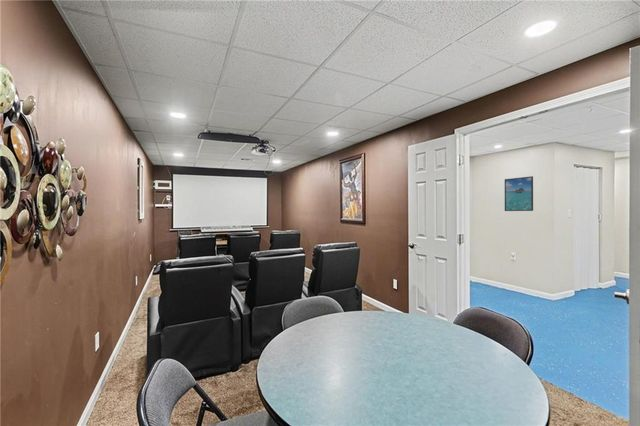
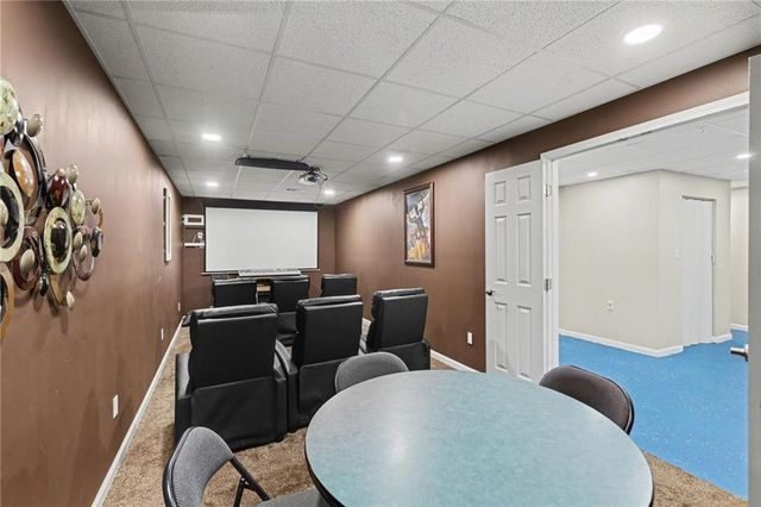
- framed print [504,175,534,212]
